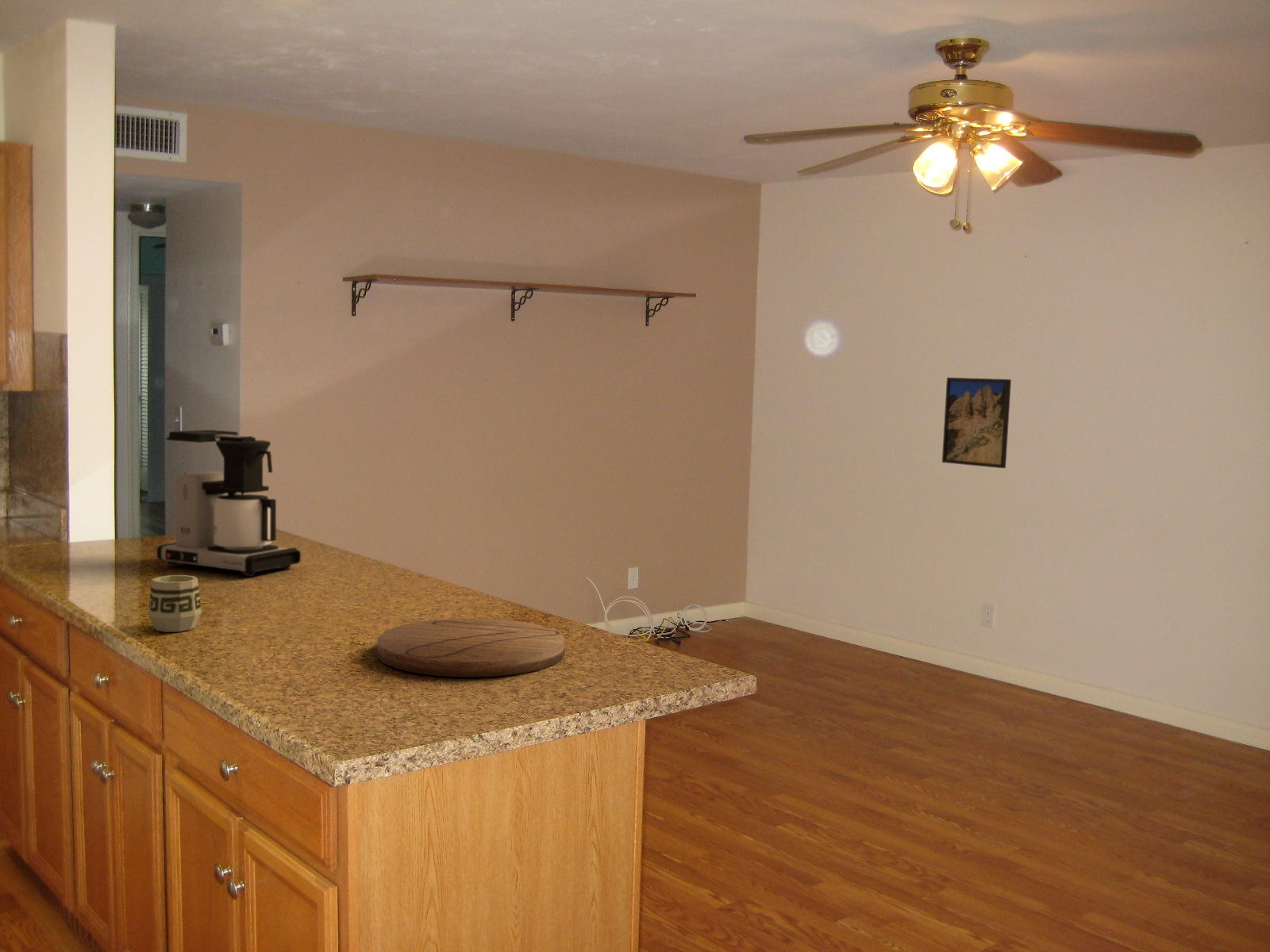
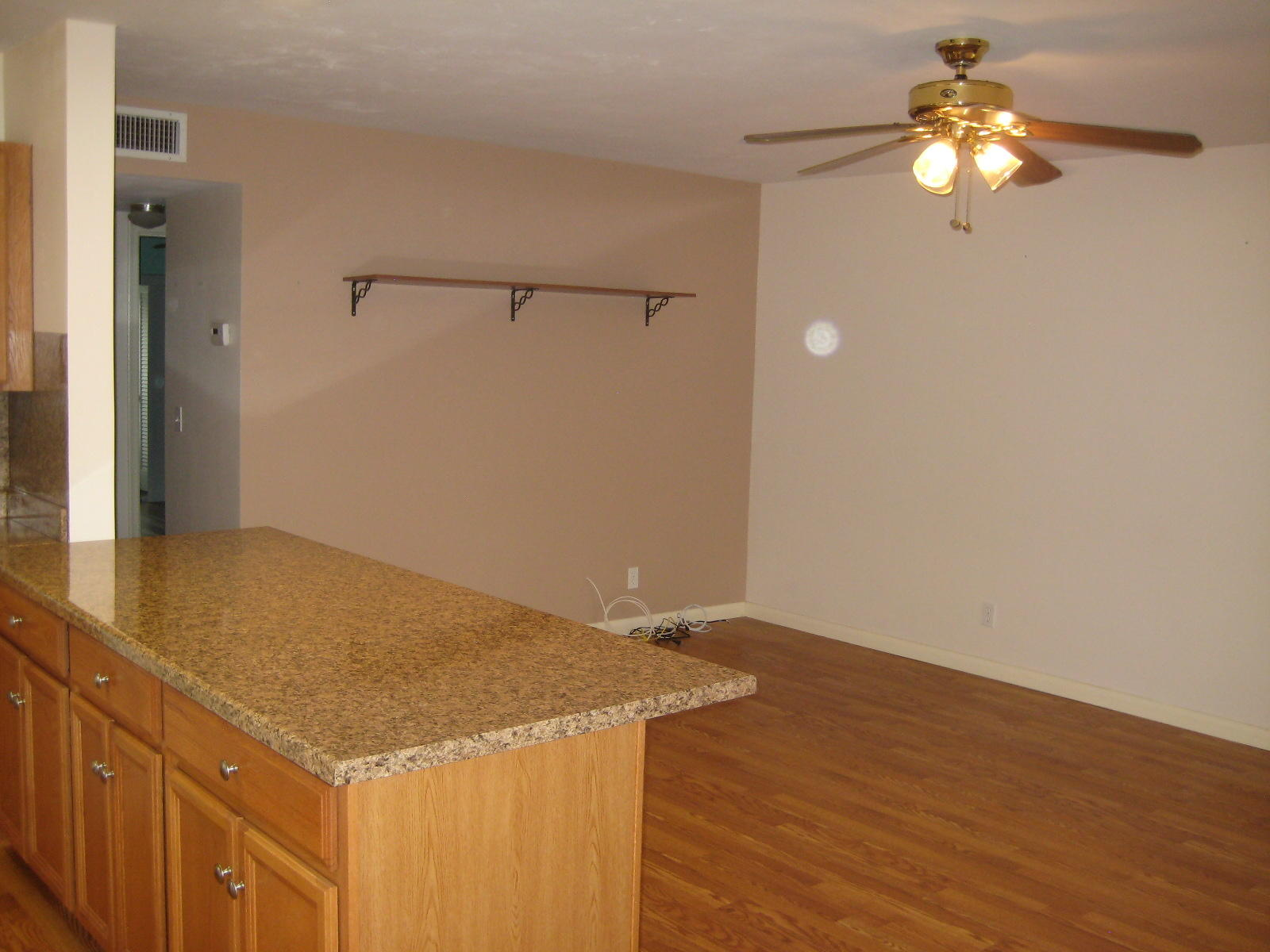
- cup [148,574,202,633]
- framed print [941,377,1012,469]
- coffee maker [156,429,302,578]
- cutting board [376,617,566,678]
